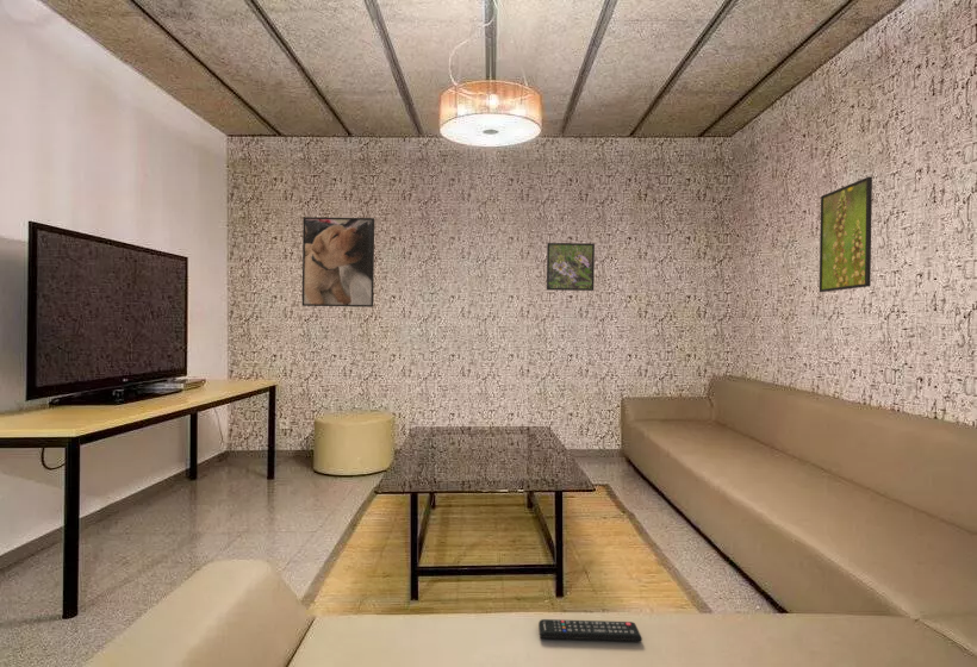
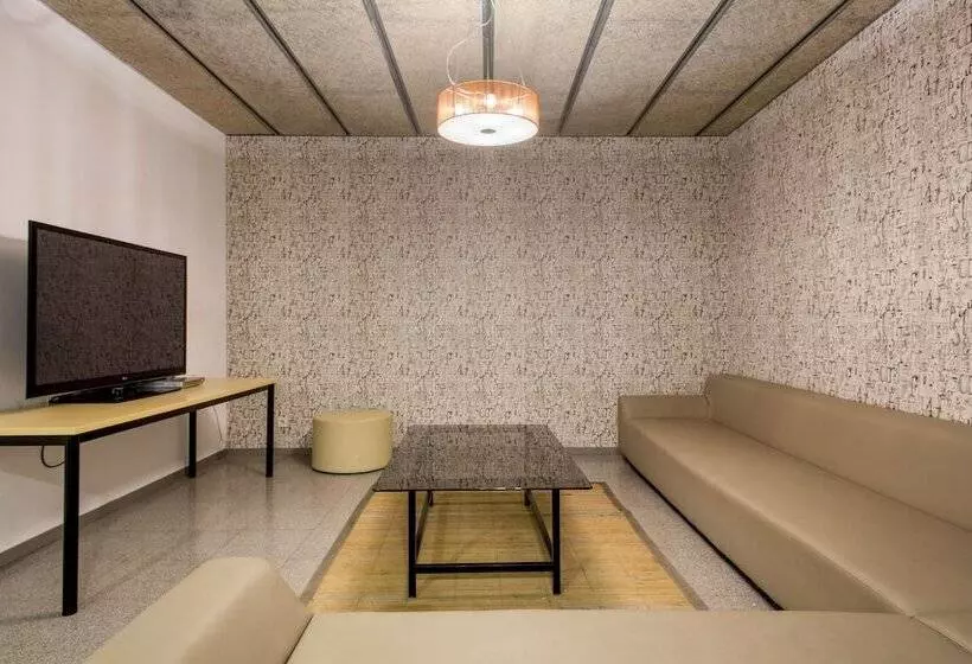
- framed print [301,216,375,308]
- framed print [546,242,596,292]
- remote control [537,618,643,642]
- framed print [819,175,873,293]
